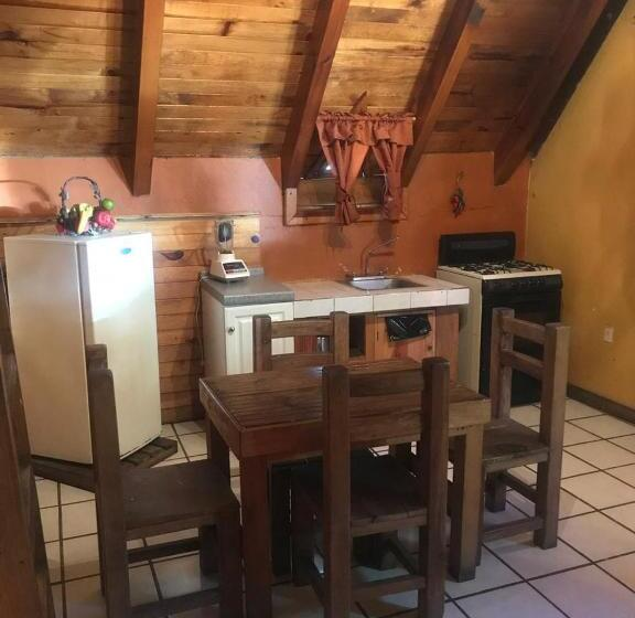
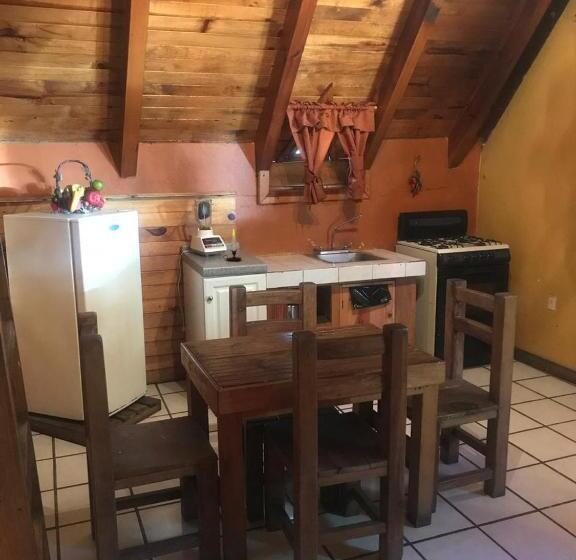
+ candle [222,228,243,262]
